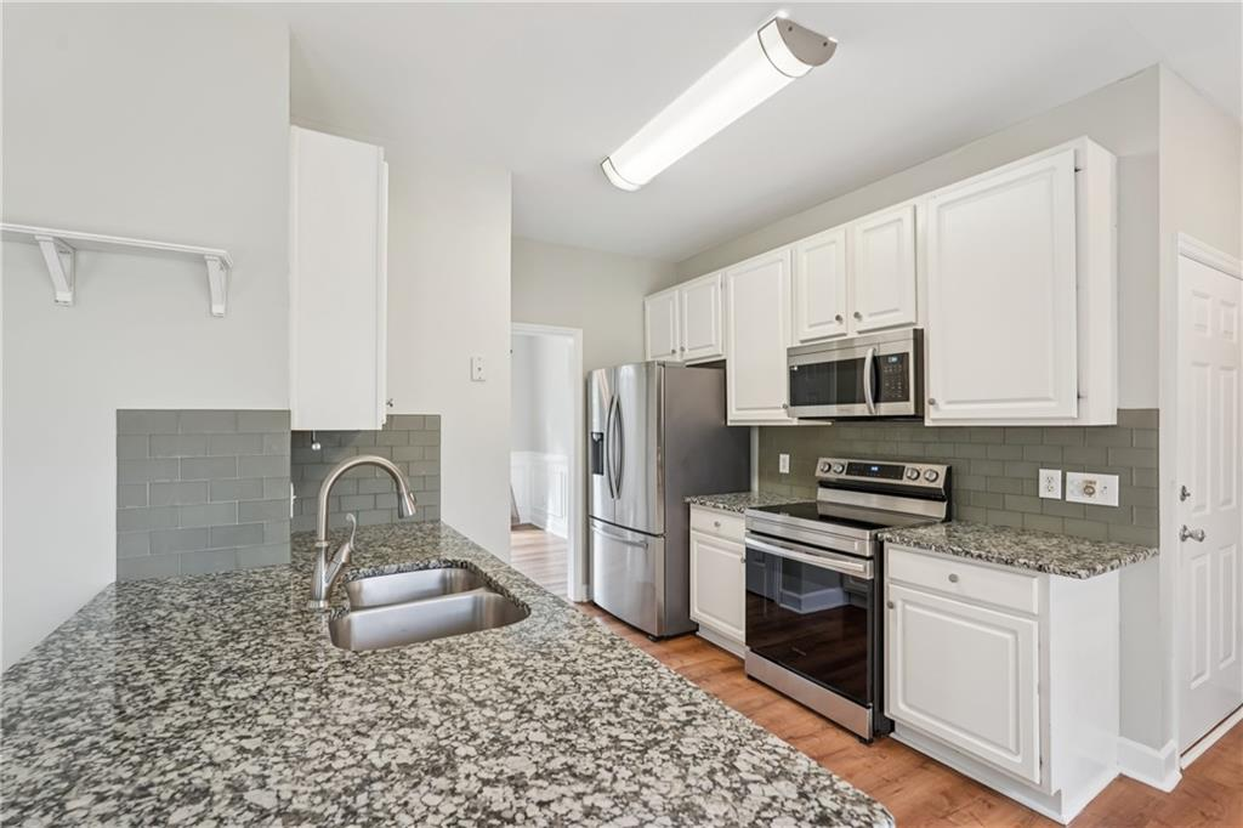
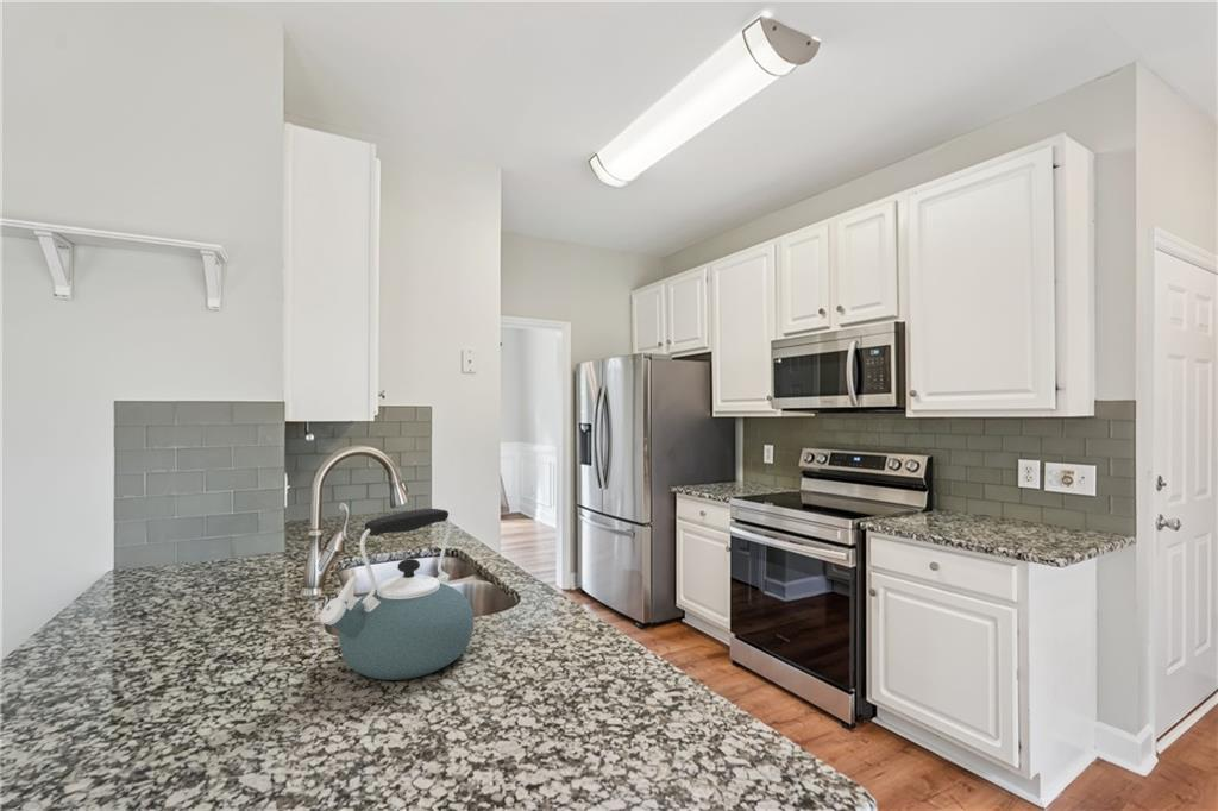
+ kettle [319,508,475,681]
